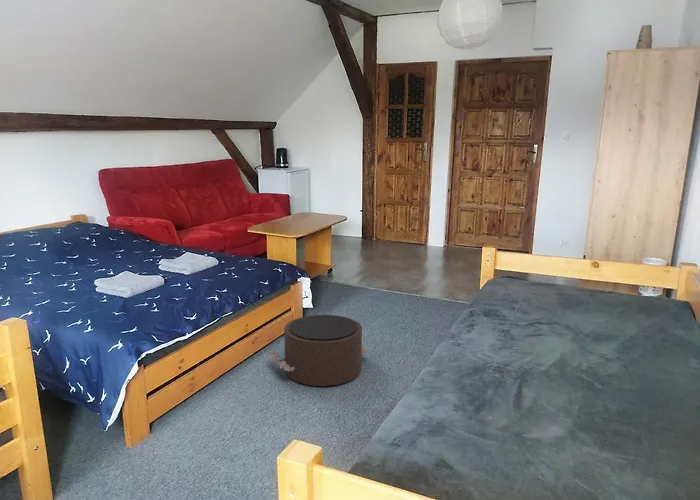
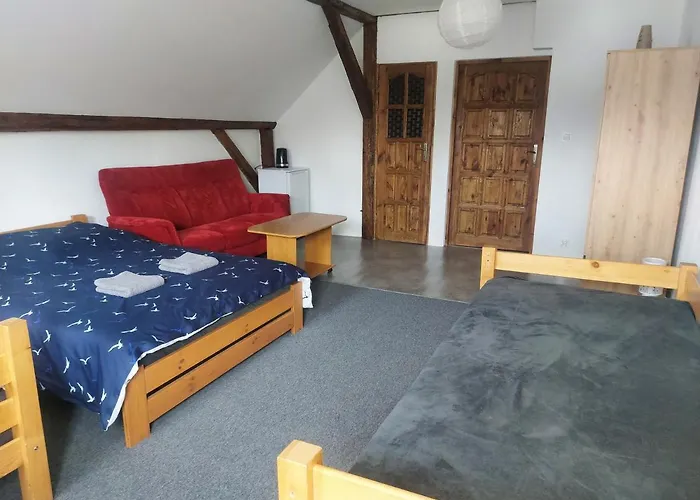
- pouf [267,314,371,387]
